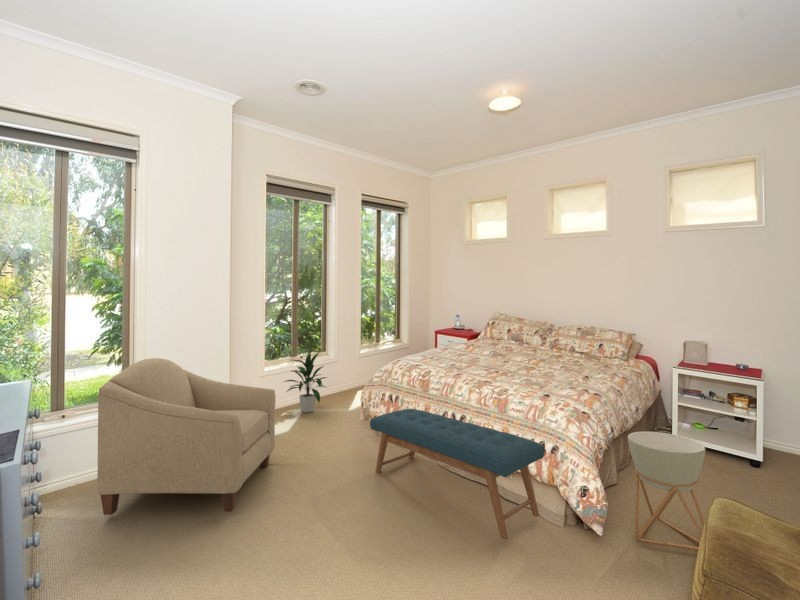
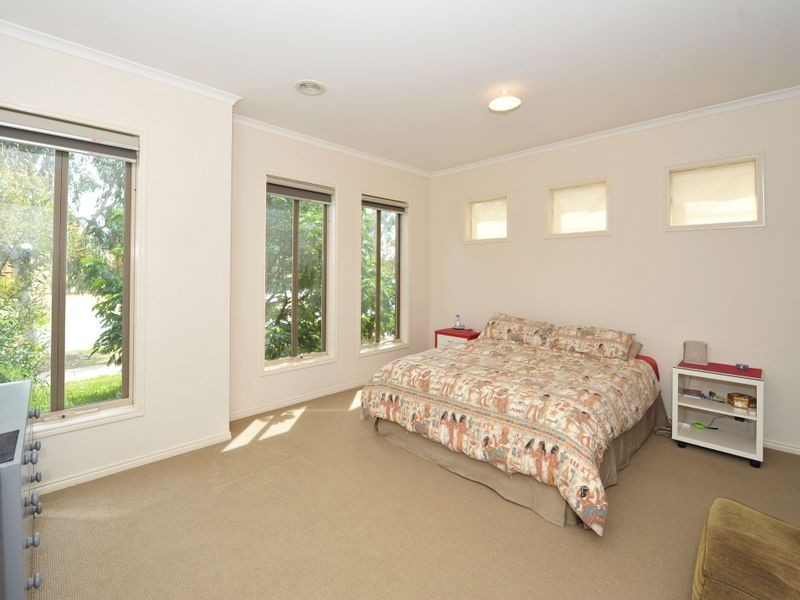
- indoor plant [283,351,328,414]
- bench [369,408,545,540]
- planter [627,430,706,551]
- chair [96,357,277,516]
